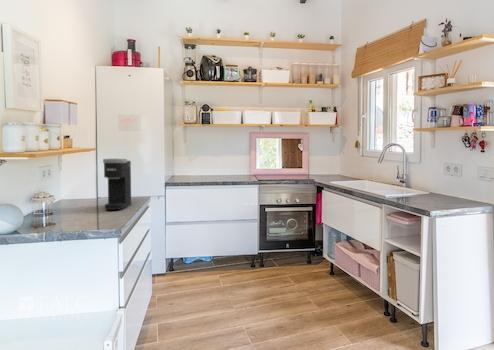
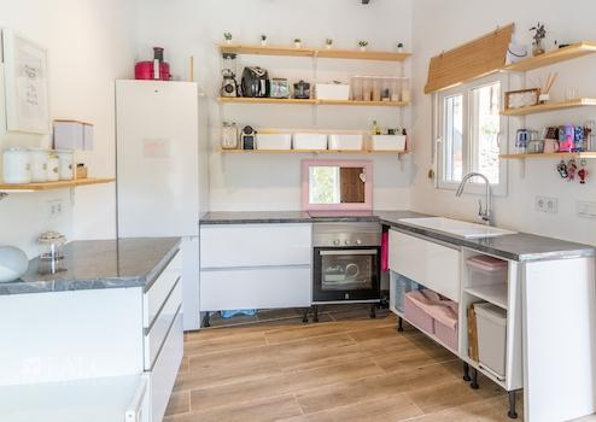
- coffee maker [102,158,132,211]
